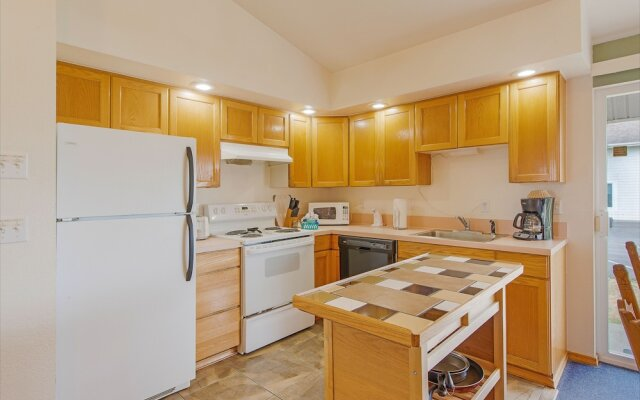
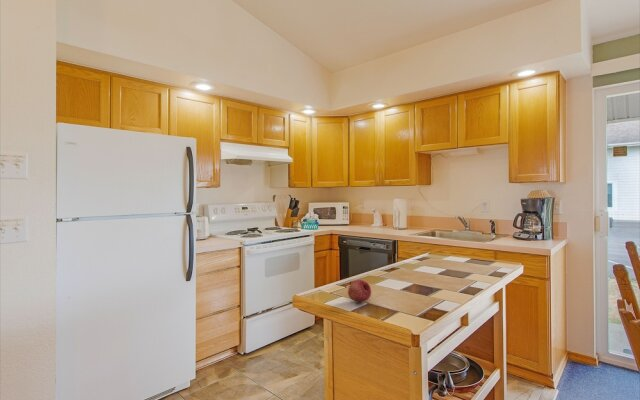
+ fruit [347,278,372,303]
